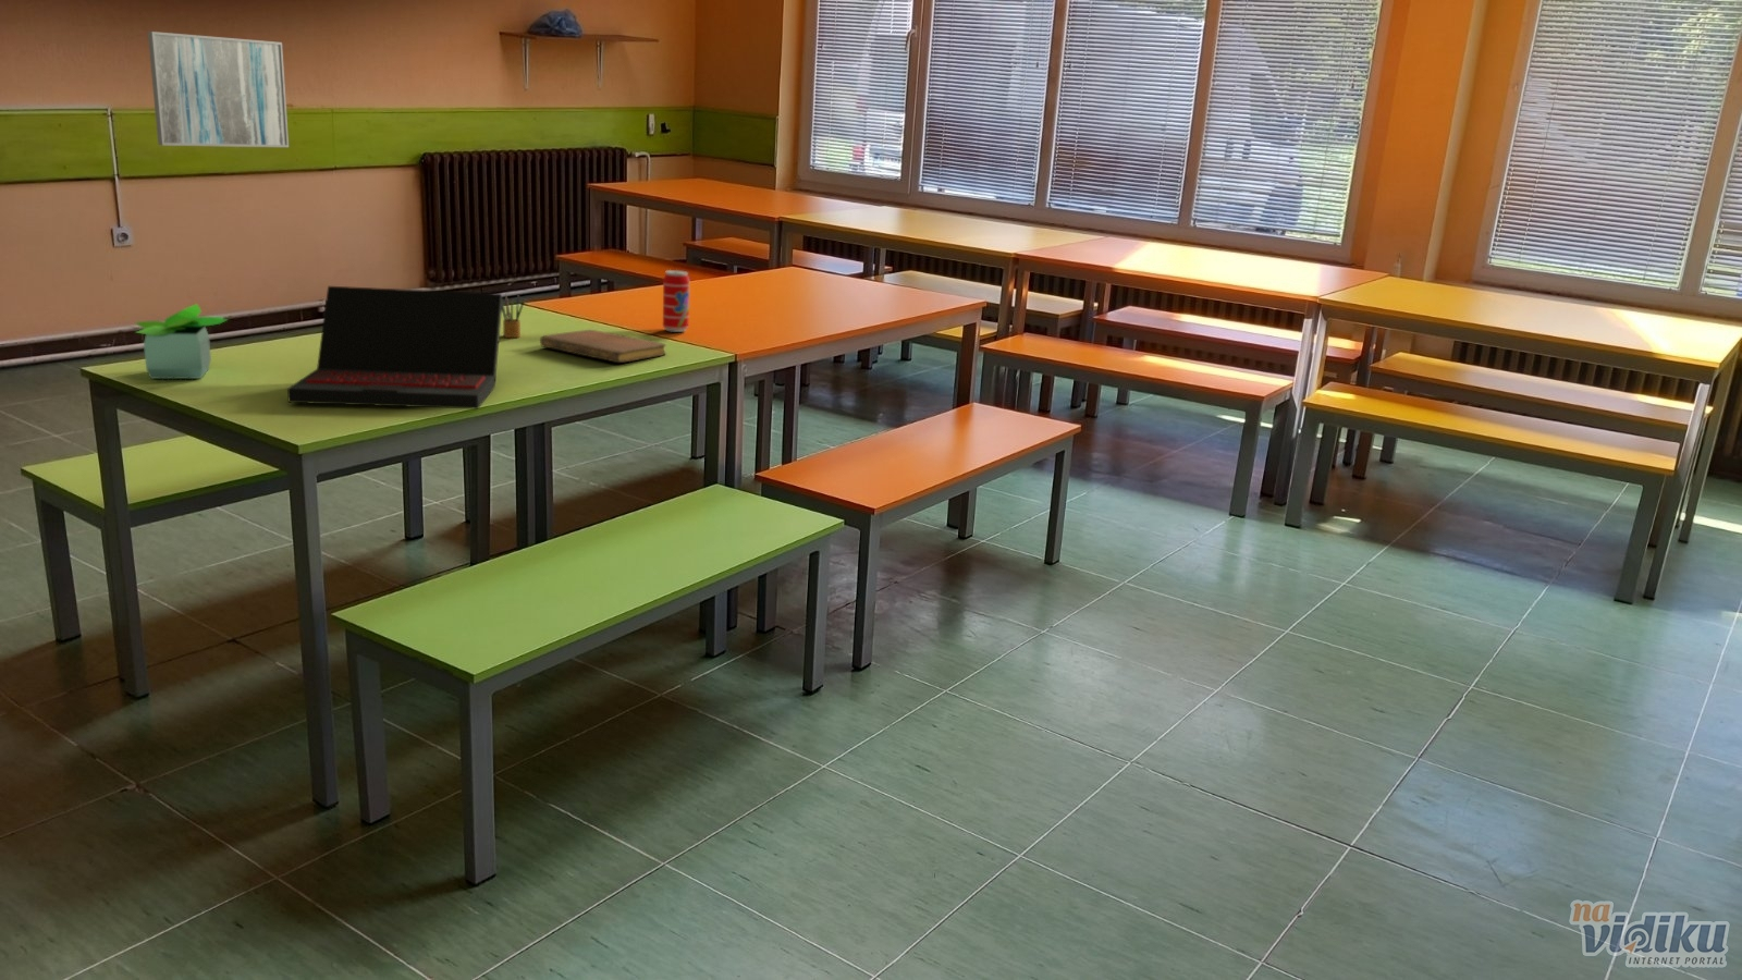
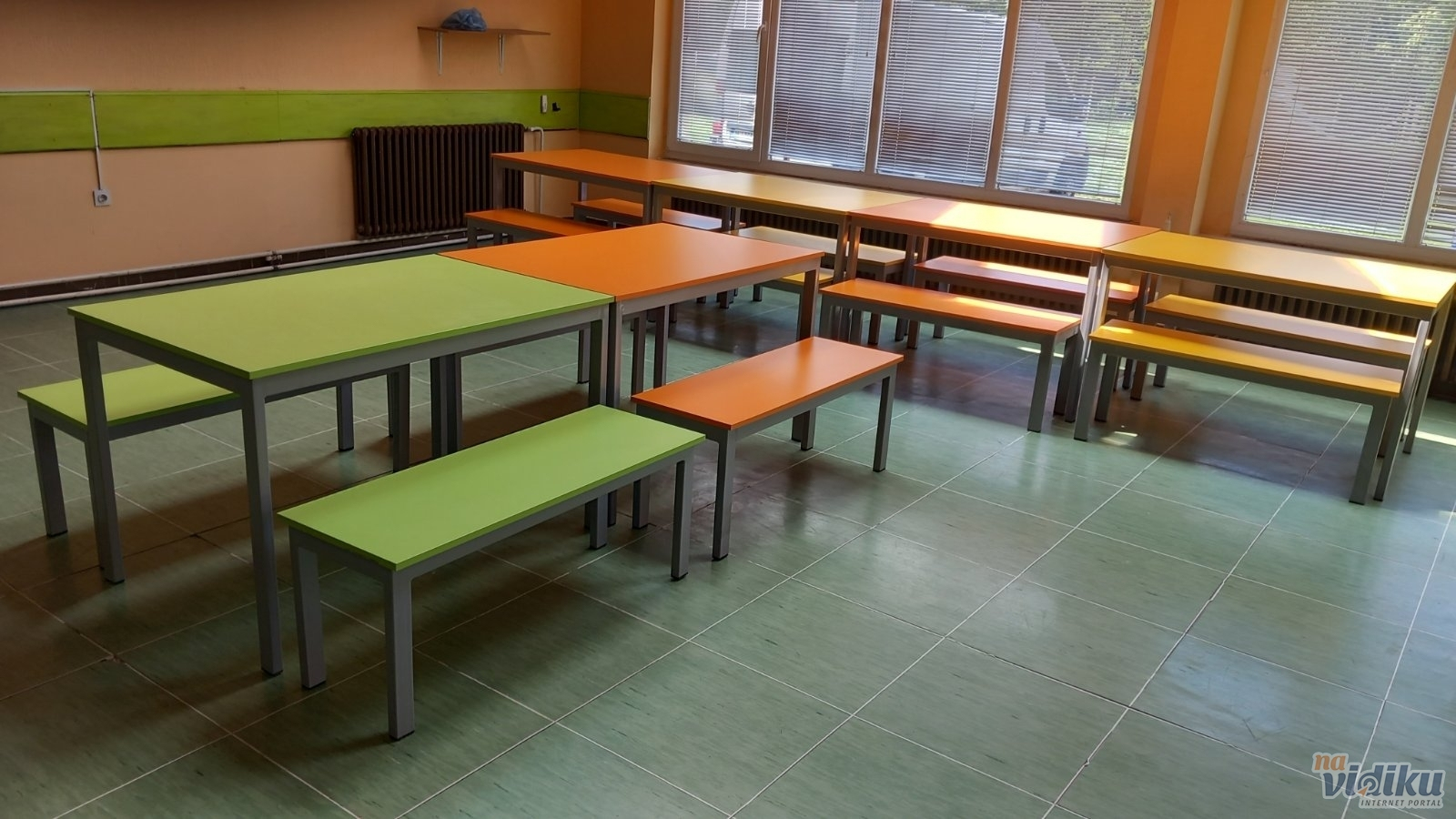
- pencil box [502,294,525,339]
- laptop [286,285,504,410]
- notebook [538,329,668,364]
- beverage can [662,269,690,333]
- wall art [147,30,290,148]
- potted plant [134,303,230,381]
